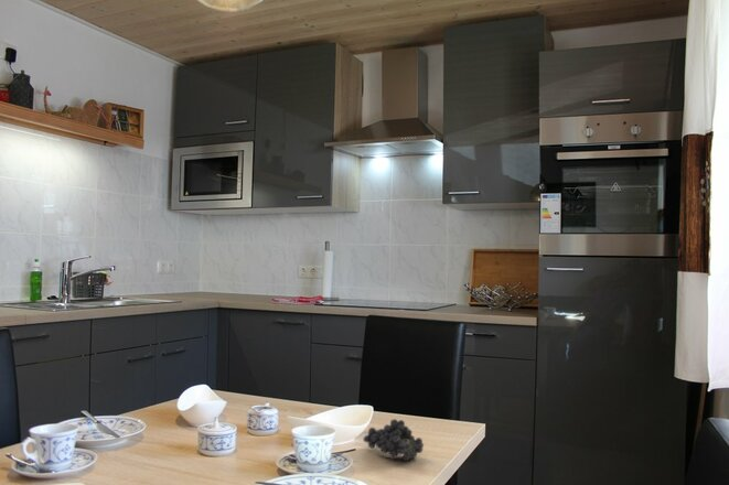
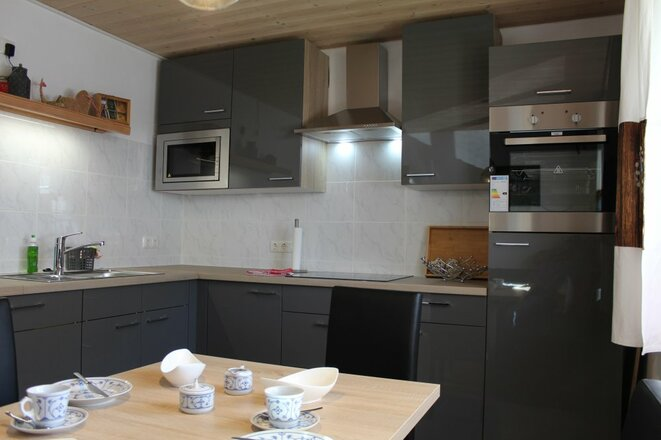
- fruit [363,418,425,462]
